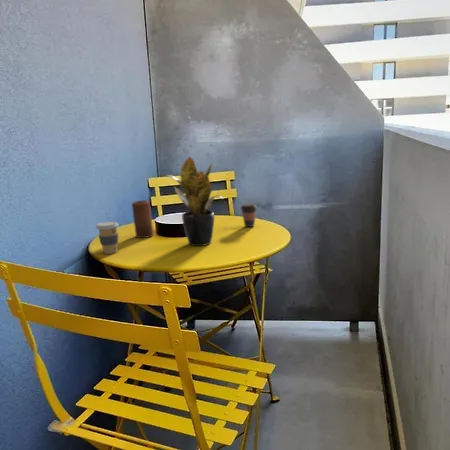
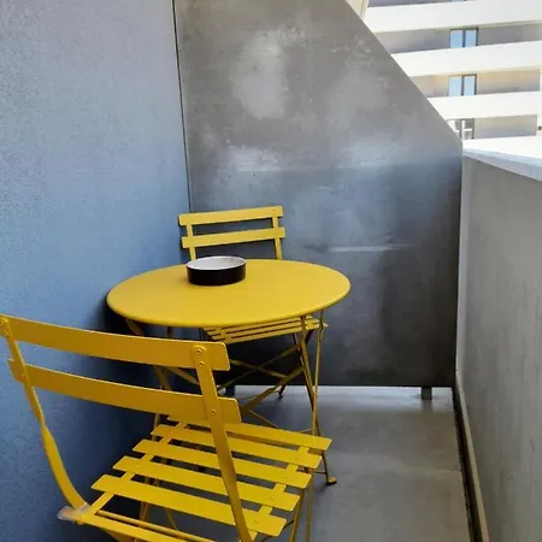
- coffee cup [239,202,258,228]
- potted plant [165,156,224,247]
- coffee cup [95,220,120,255]
- candle [131,199,154,239]
